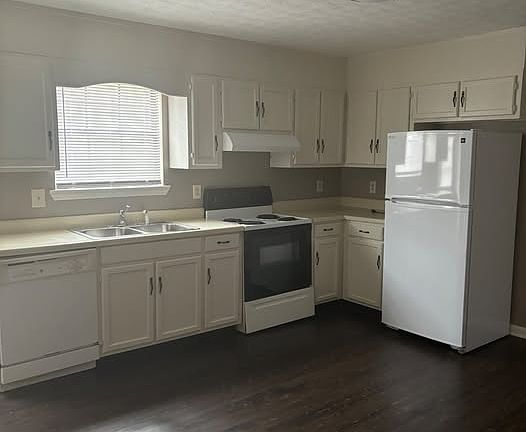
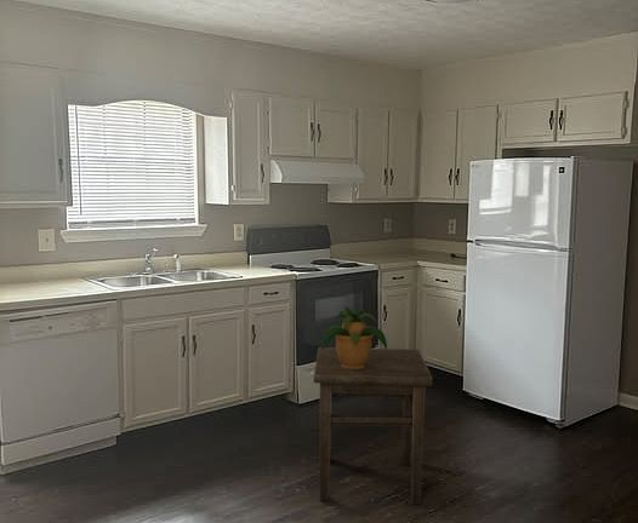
+ potted plant [321,305,388,369]
+ side table [313,346,433,505]
